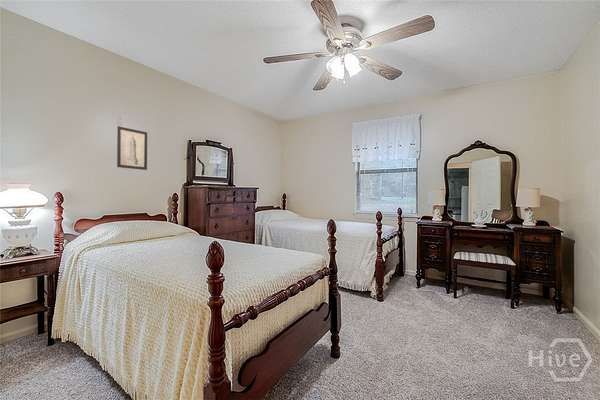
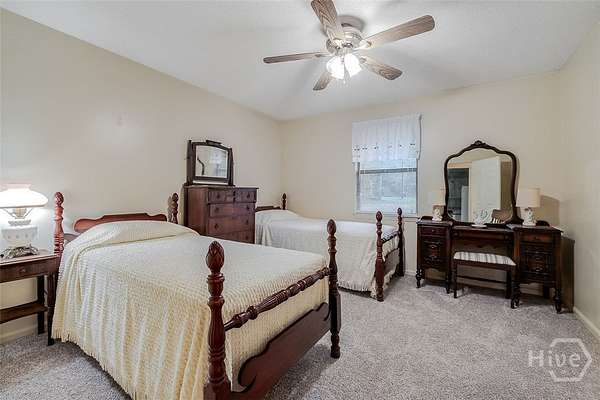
- wall art [116,125,148,171]
